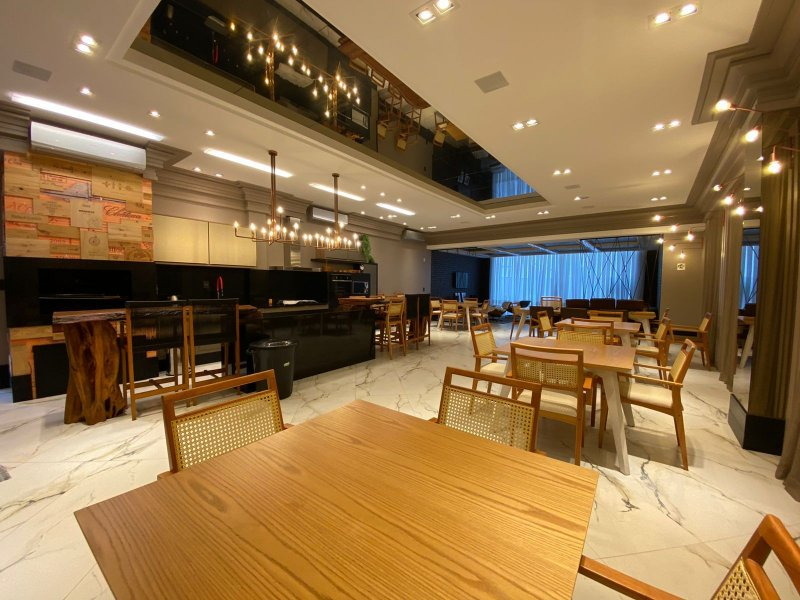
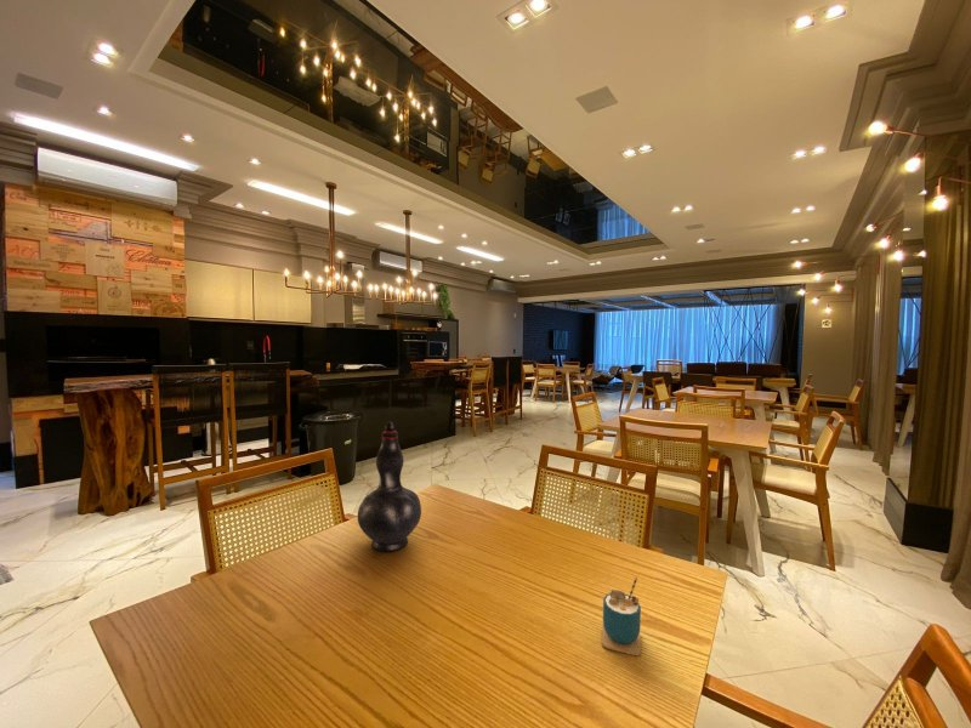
+ decorative vase [357,420,422,552]
+ cup [601,576,642,656]
